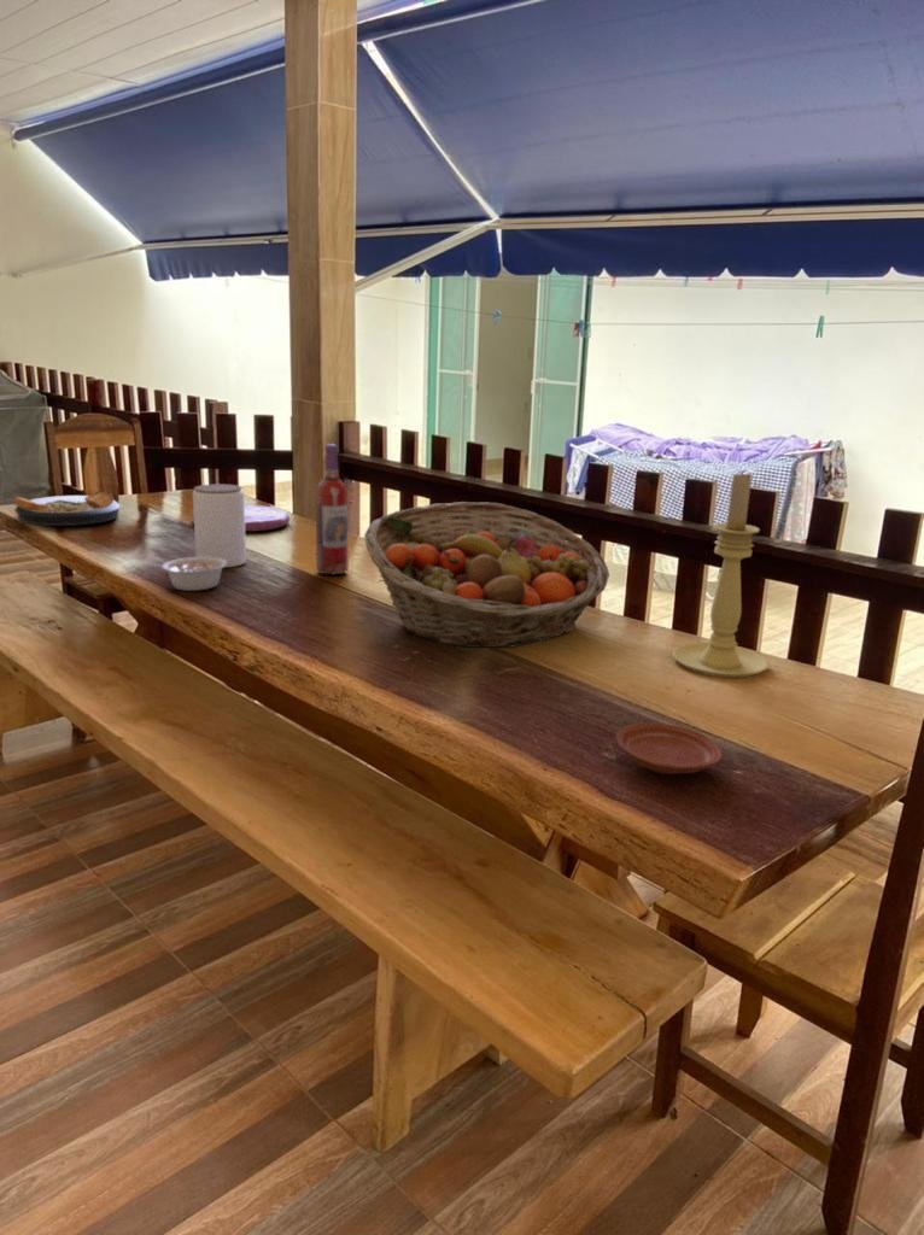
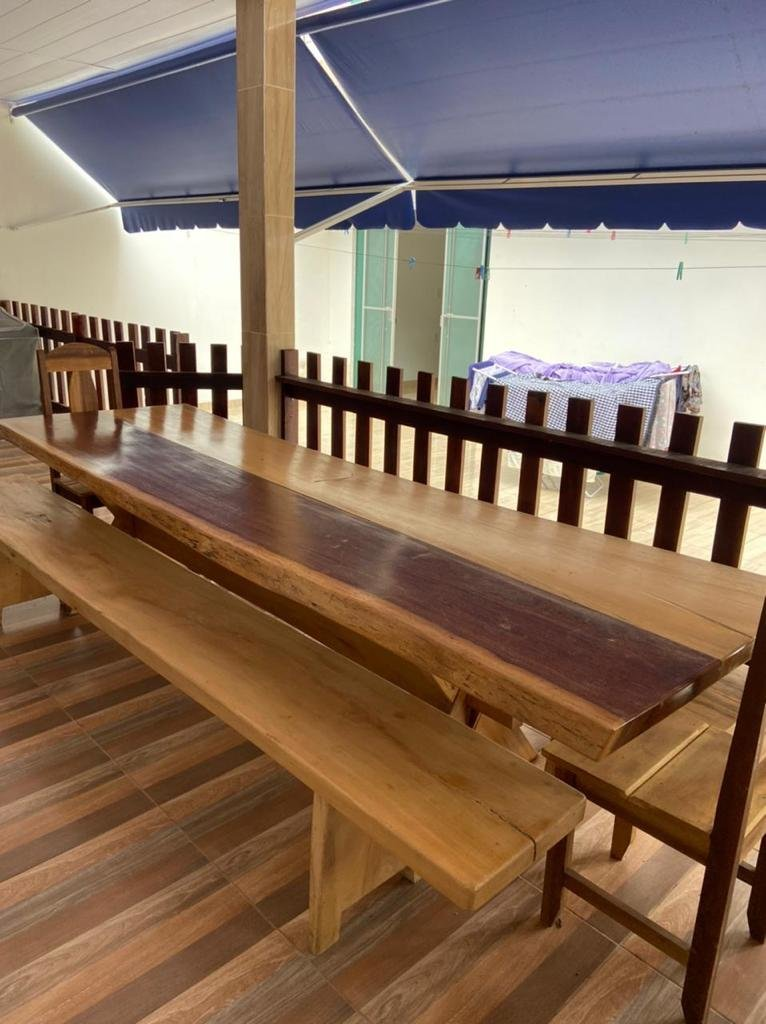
- jar [192,482,247,569]
- plate [191,504,291,533]
- candle holder [672,469,771,679]
- plate [13,491,122,527]
- fruit basket [363,501,610,649]
- plate [615,721,724,775]
- wine bottle [315,443,349,575]
- legume [160,556,239,592]
